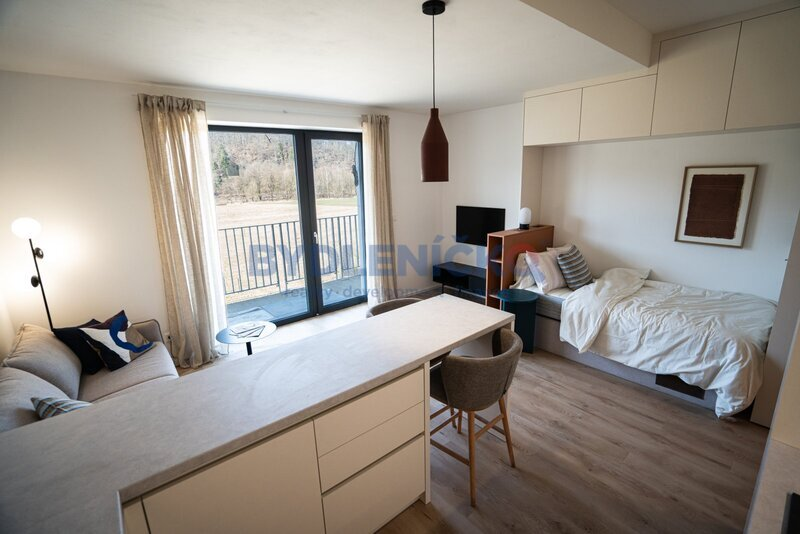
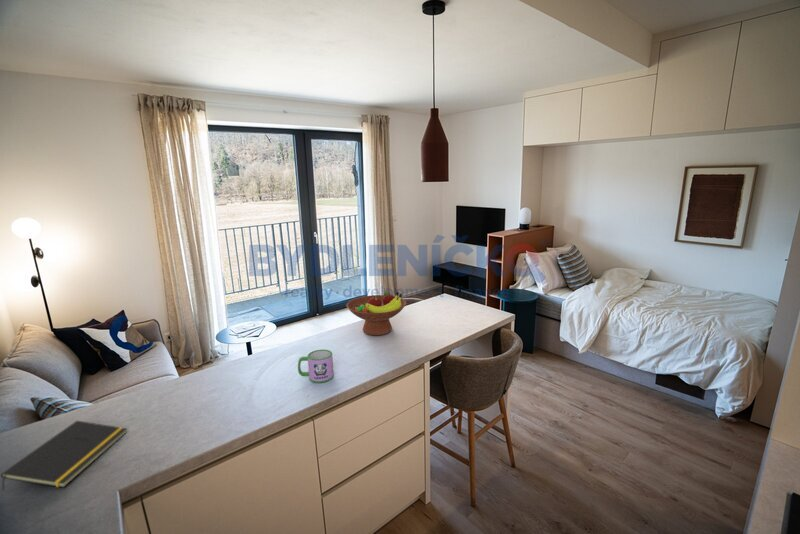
+ mug [297,348,335,384]
+ notepad [0,420,127,491]
+ fruit bowl [345,291,407,336]
